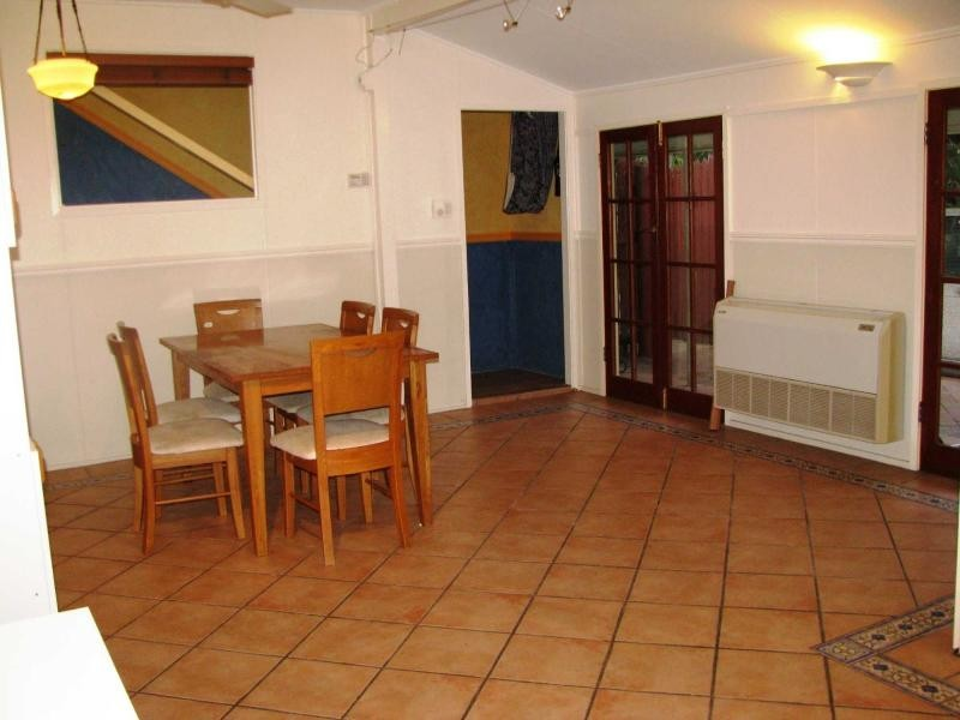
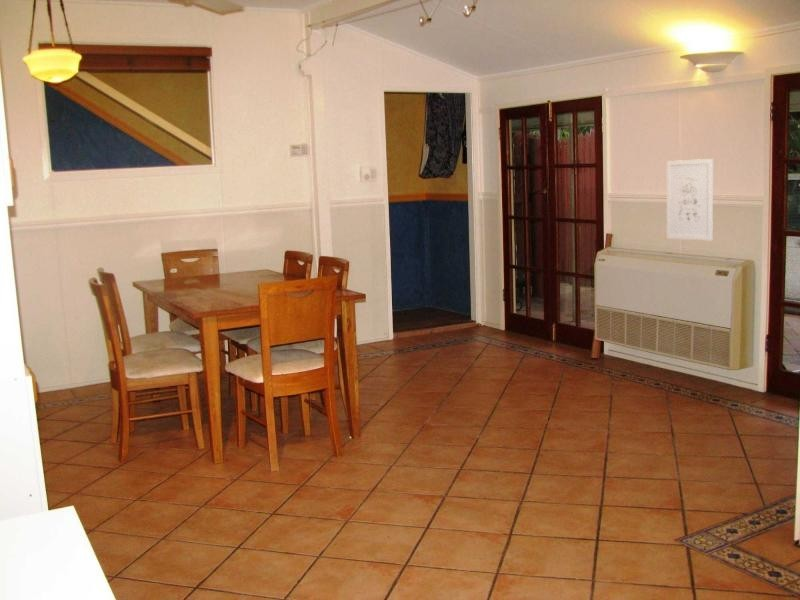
+ wall art [666,158,714,242]
